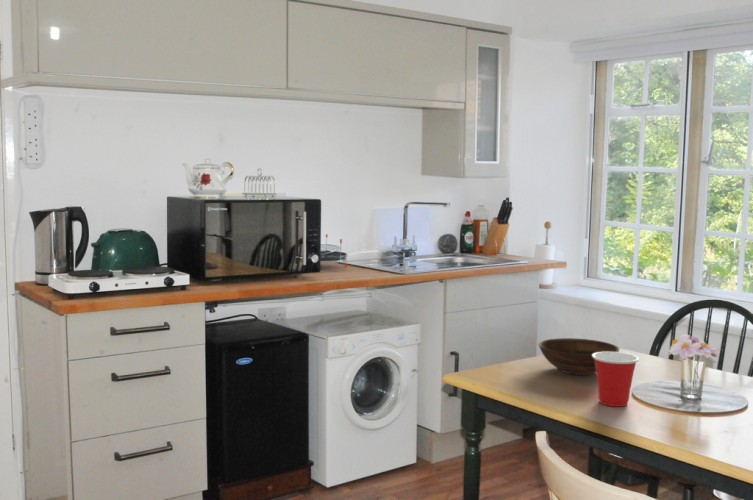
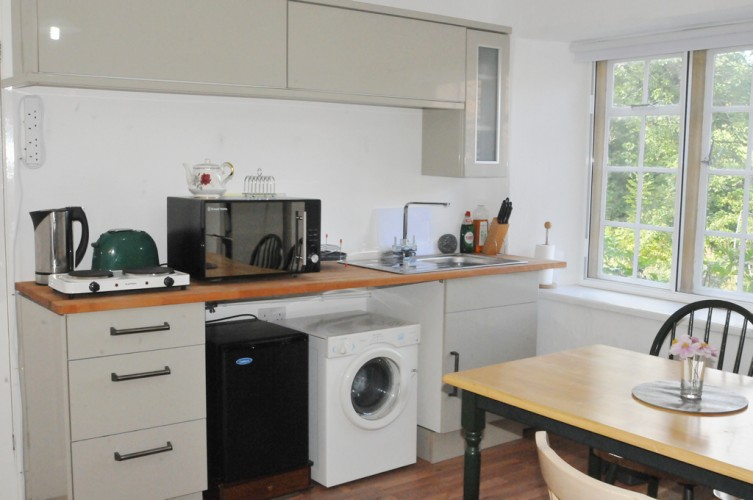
- cup [592,351,640,407]
- bowl [537,337,620,376]
